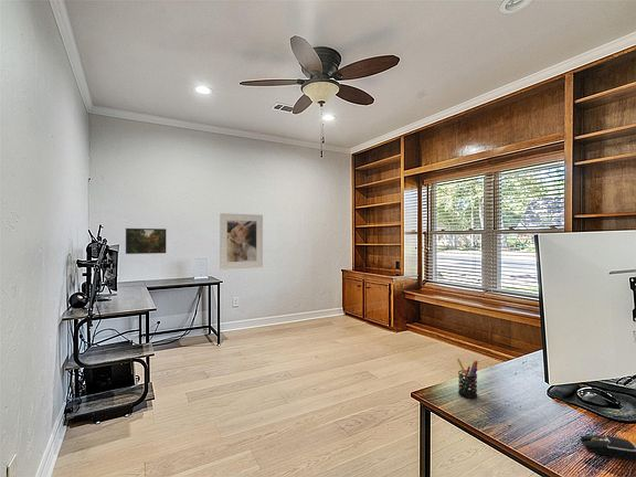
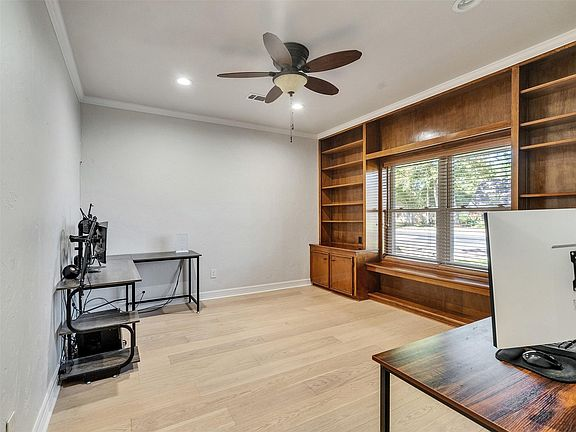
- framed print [125,227,167,255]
- computer mouse [580,434,636,462]
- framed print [219,212,264,271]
- pen holder [456,358,479,400]
